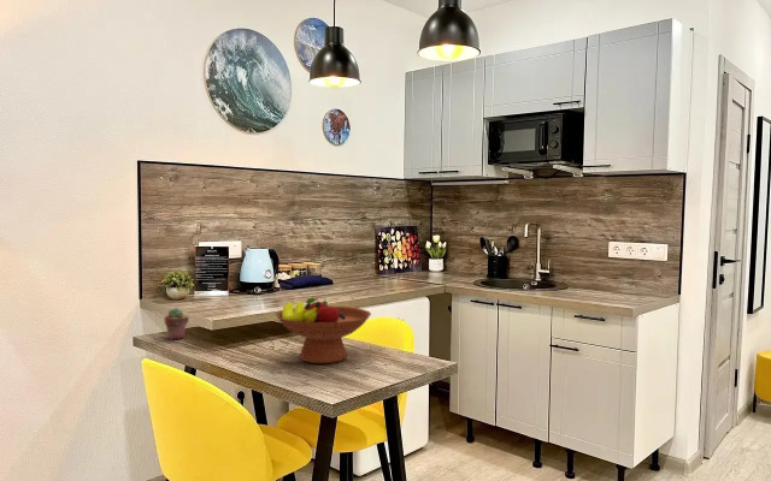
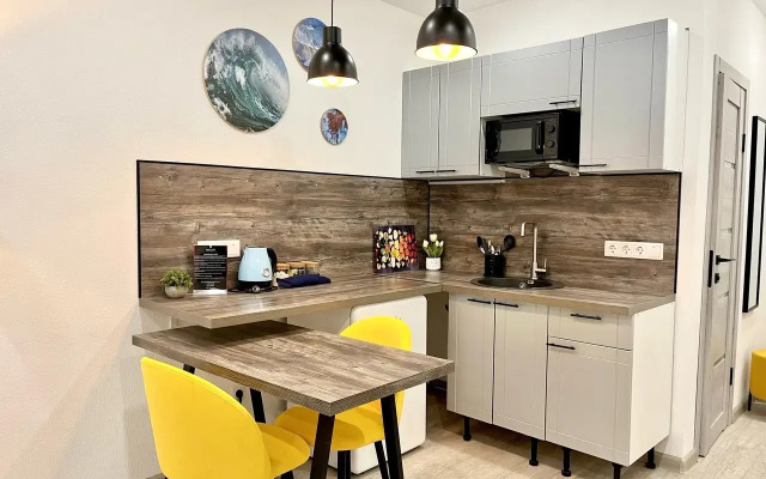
- potted succulent [163,307,190,340]
- fruit bowl [275,296,372,364]
